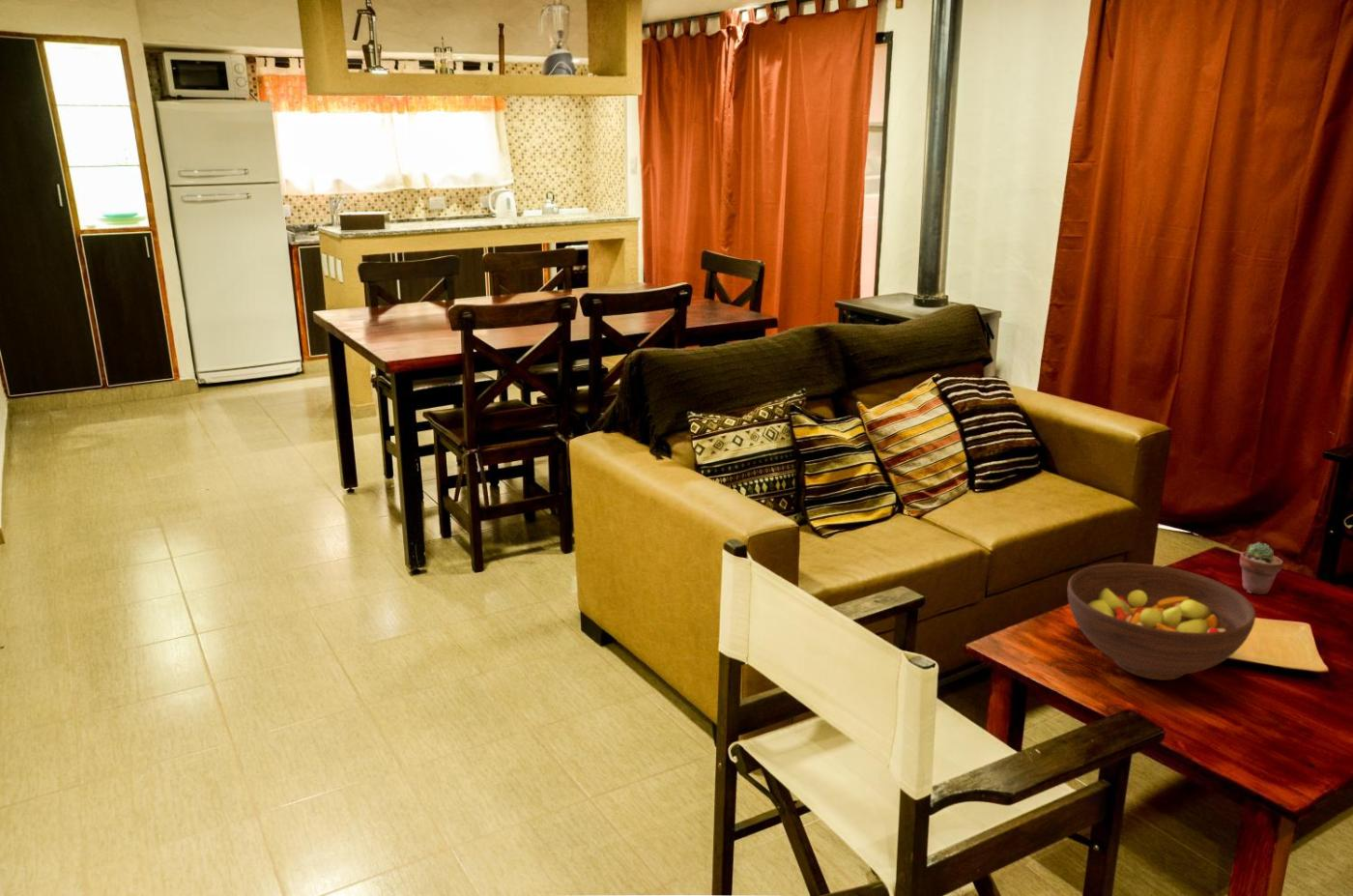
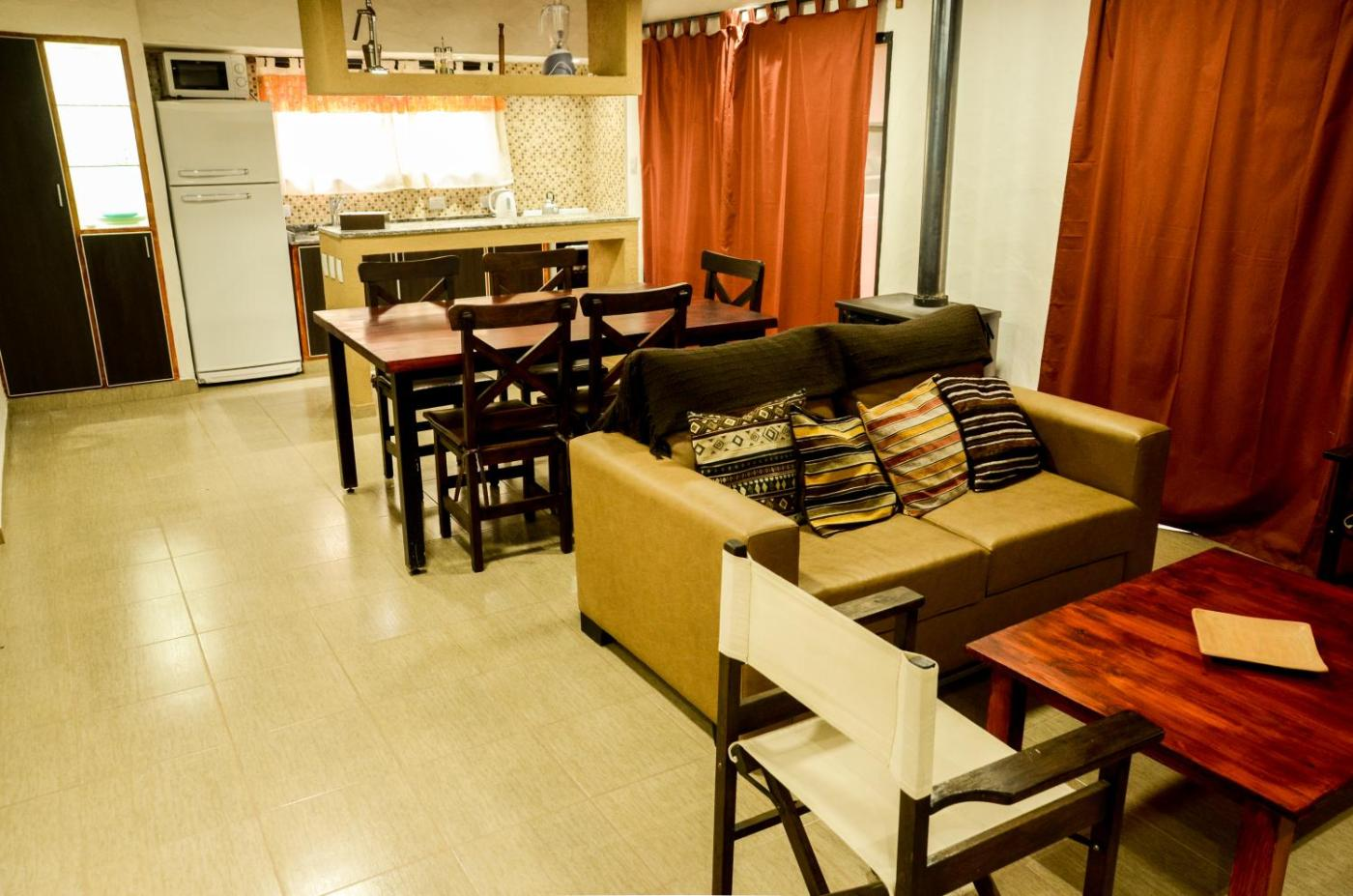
- potted succulent [1239,541,1284,595]
- fruit bowl [1066,562,1256,681]
